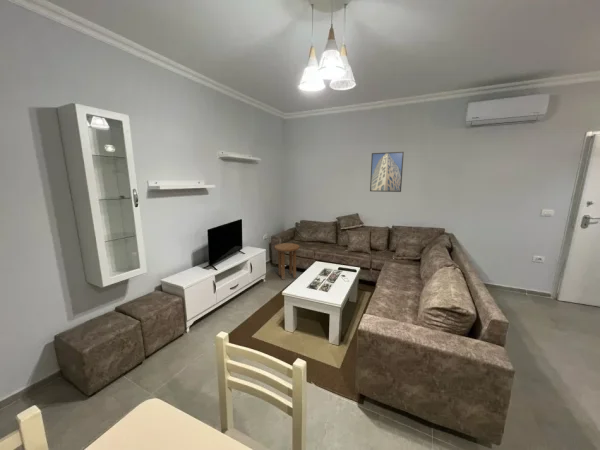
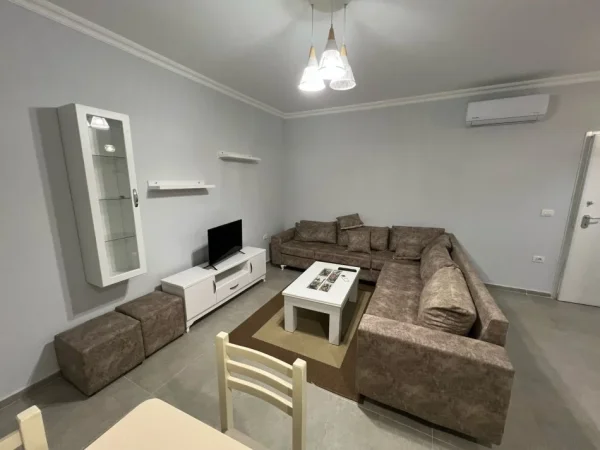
- side table [273,242,300,281]
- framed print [369,151,405,193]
